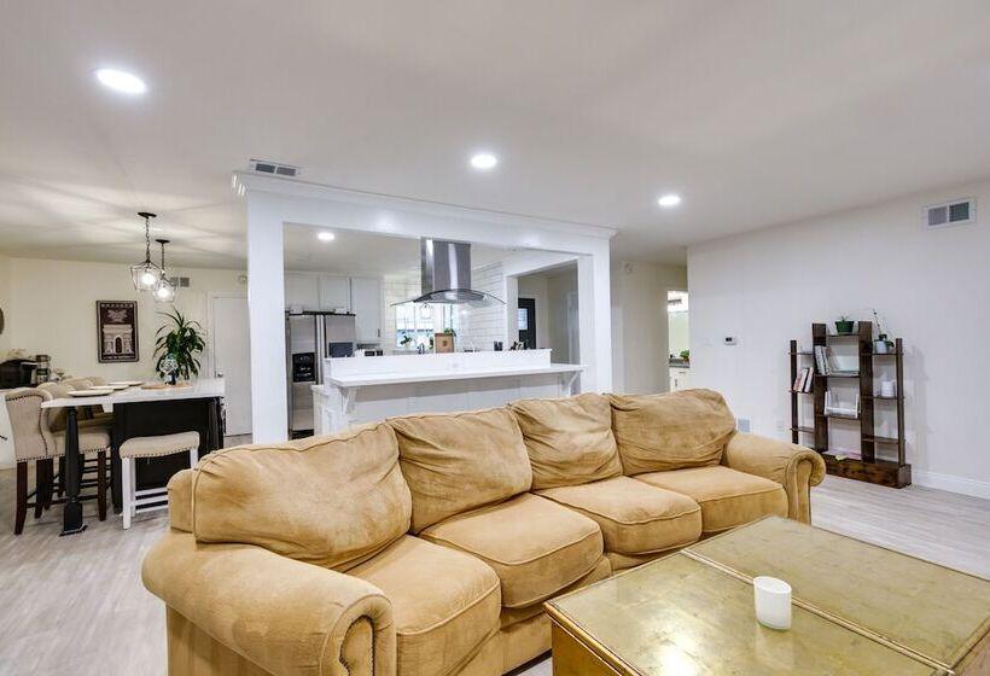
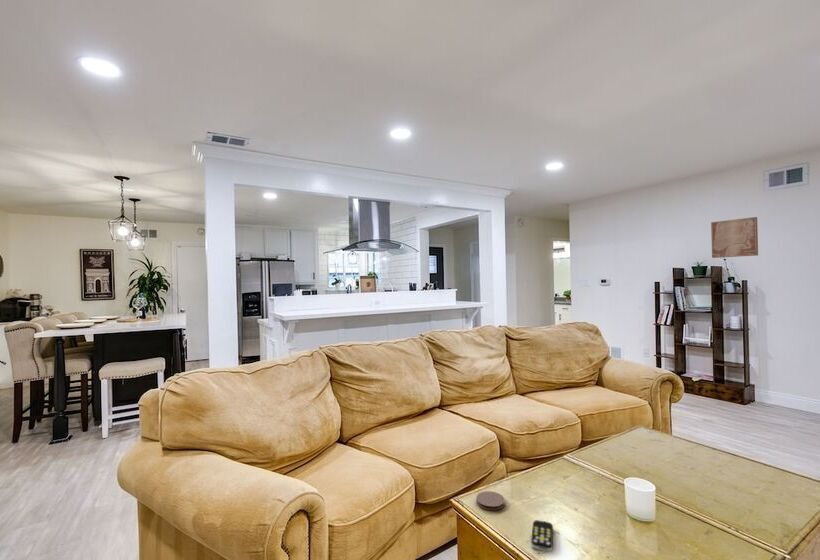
+ remote control [530,519,554,552]
+ coaster [475,490,506,511]
+ wall art [710,216,759,259]
